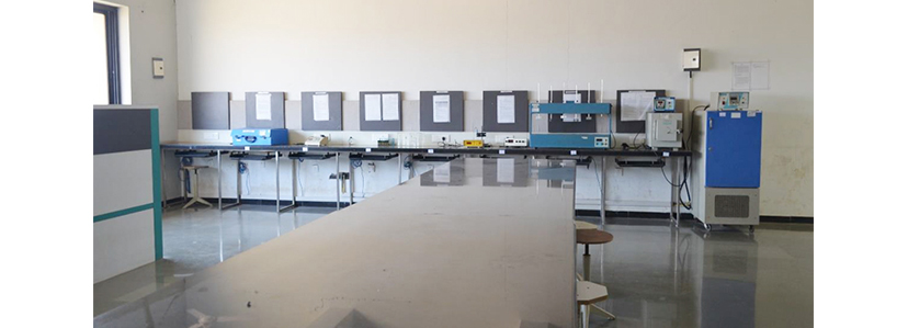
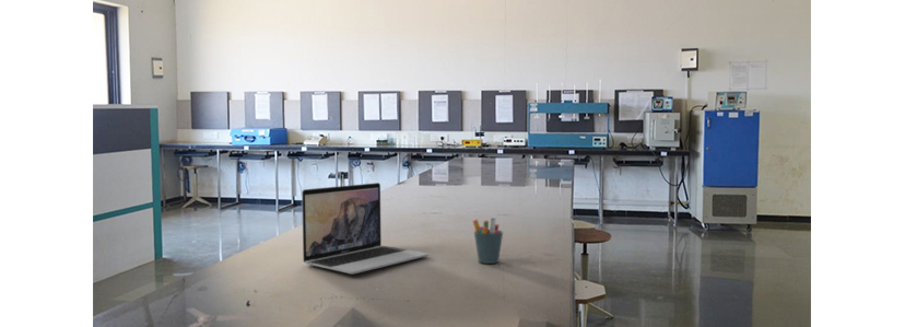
+ laptop [301,182,430,275]
+ pen holder [472,217,504,265]
